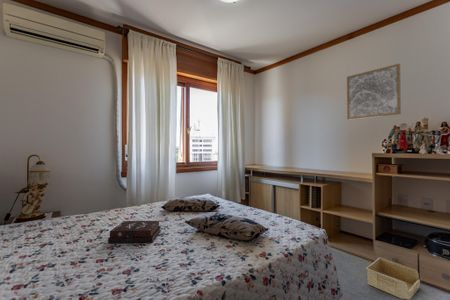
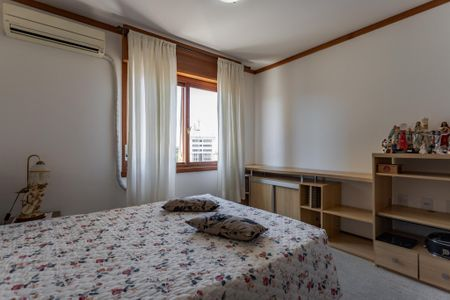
- storage bin [365,257,421,300]
- wall art [346,63,402,121]
- hardback book [107,220,162,244]
